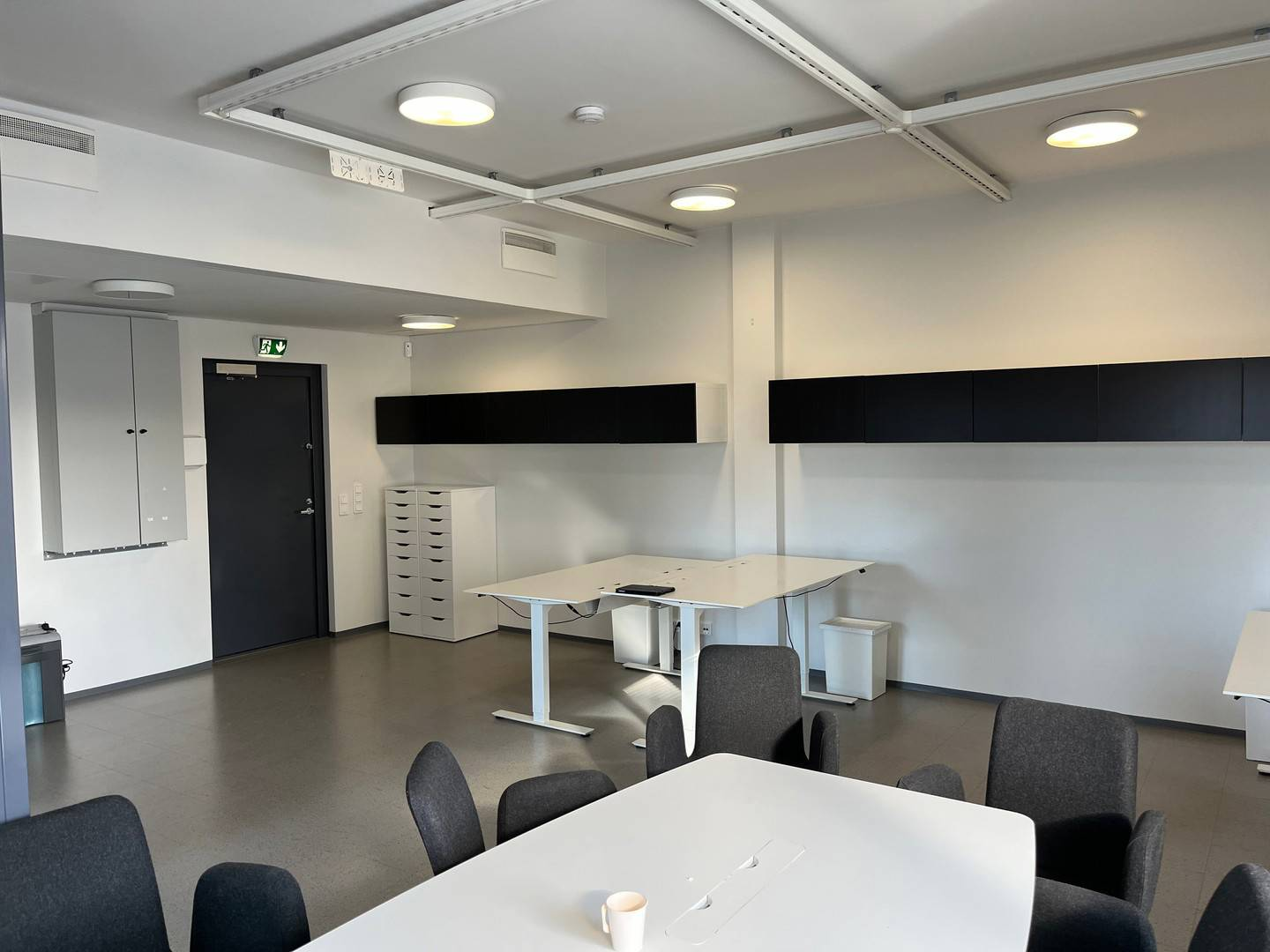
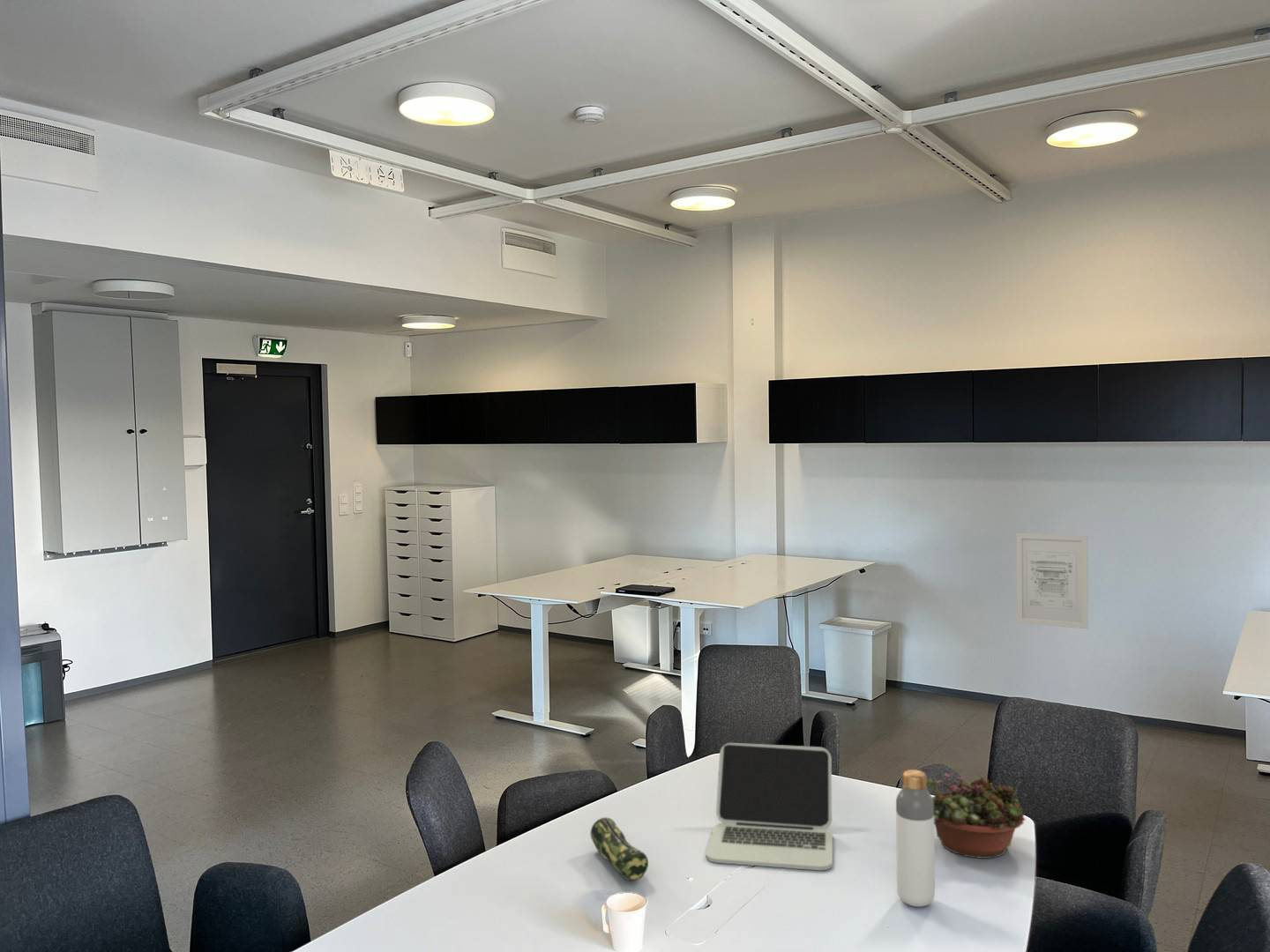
+ pencil case [590,816,649,881]
+ succulent planter [927,772,1027,859]
+ wall art [1016,532,1088,630]
+ laptop [706,742,833,871]
+ bottle [895,769,936,908]
